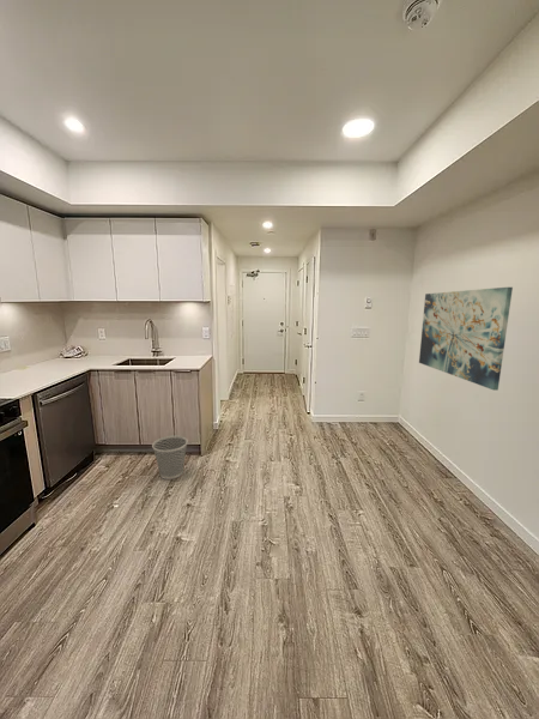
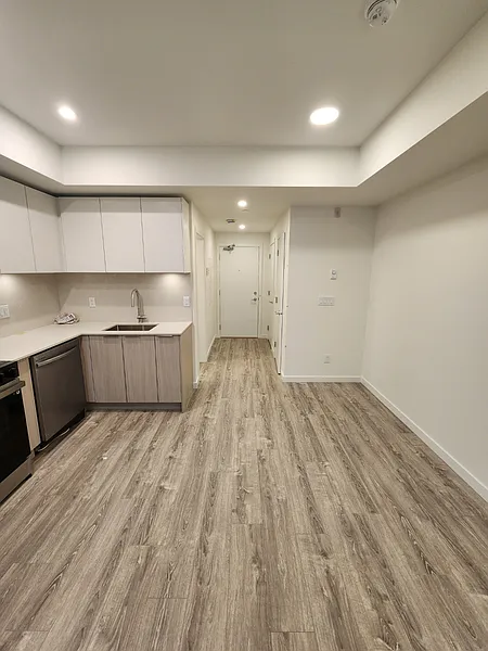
- wastebasket [151,435,189,481]
- wall art [418,286,514,392]
